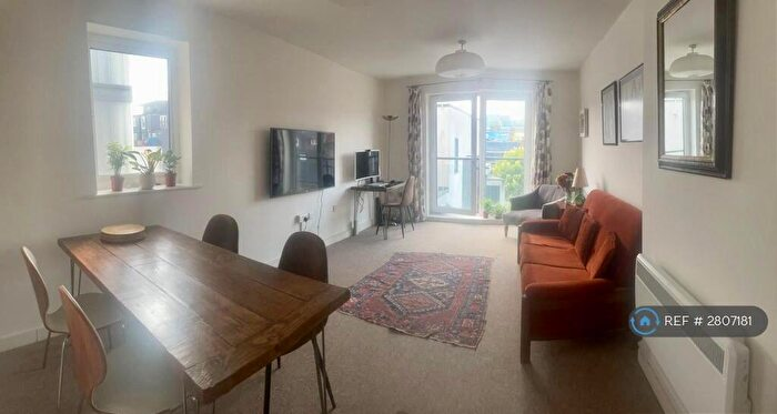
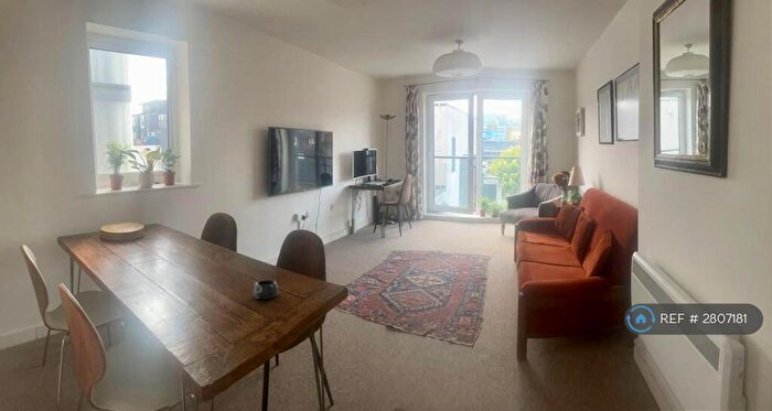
+ mug [253,279,279,301]
